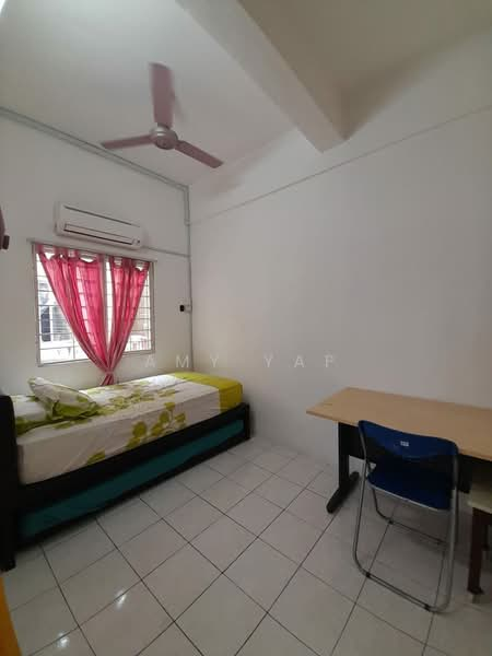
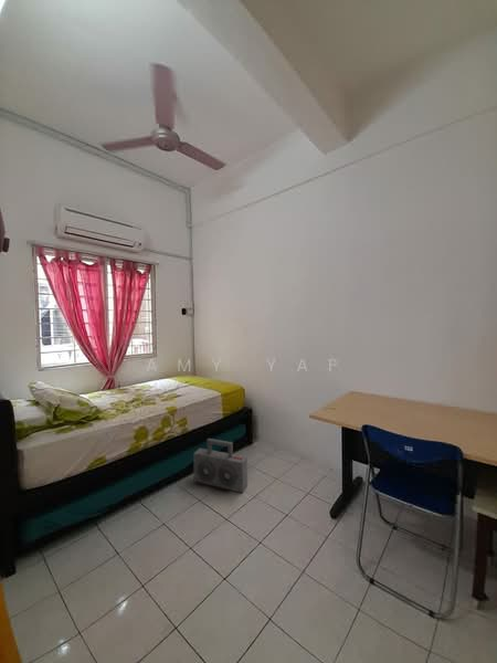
+ speaker [192,438,248,494]
